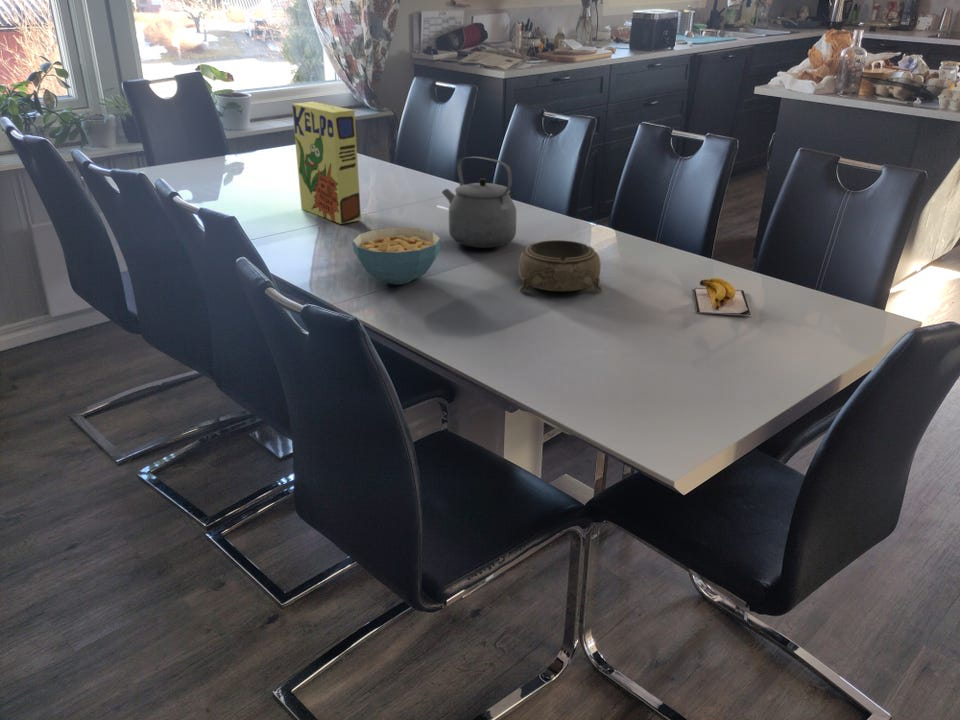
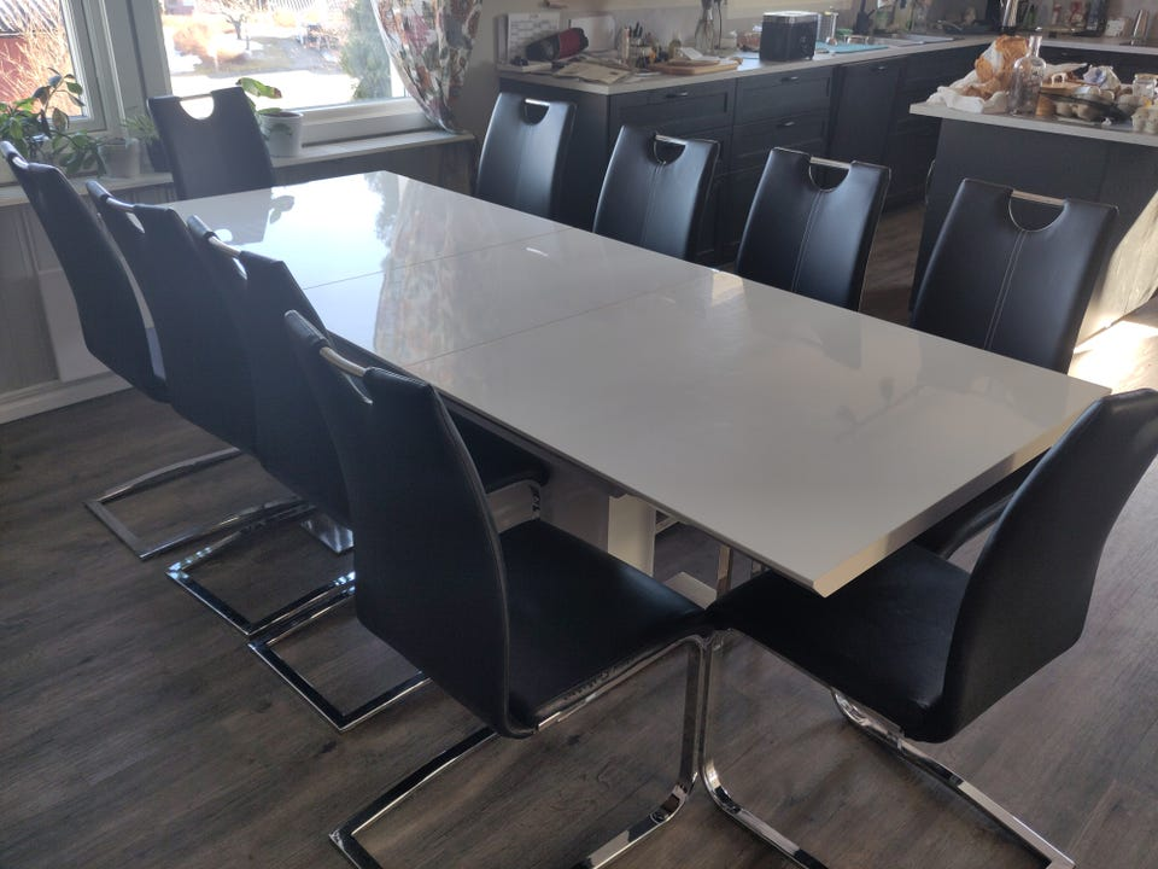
- decorative bowl [518,239,603,293]
- cereal box [291,101,362,225]
- cereal bowl [351,226,442,285]
- tea kettle [441,156,517,249]
- banana [692,277,753,317]
